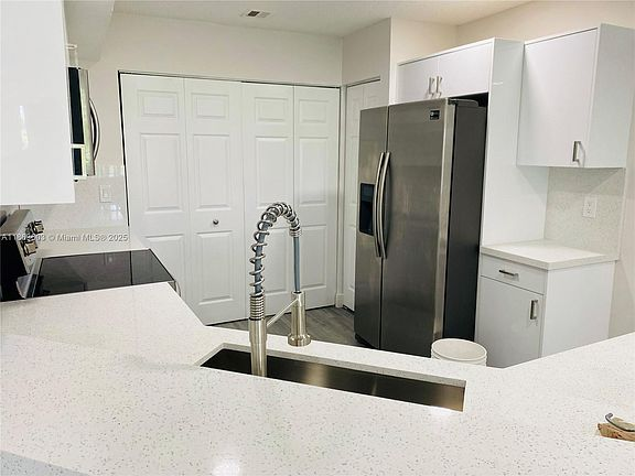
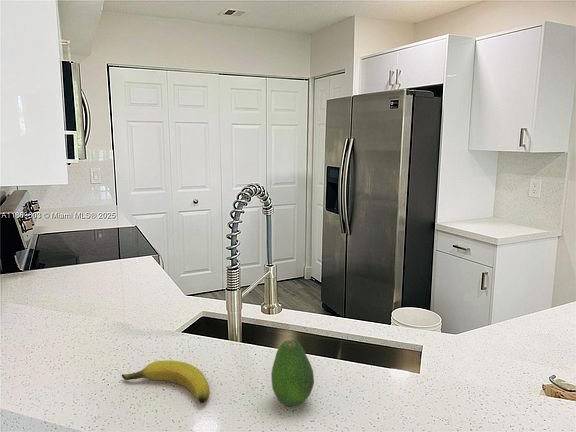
+ fruit [270,339,315,407]
+ banana [120,359,211,404]
